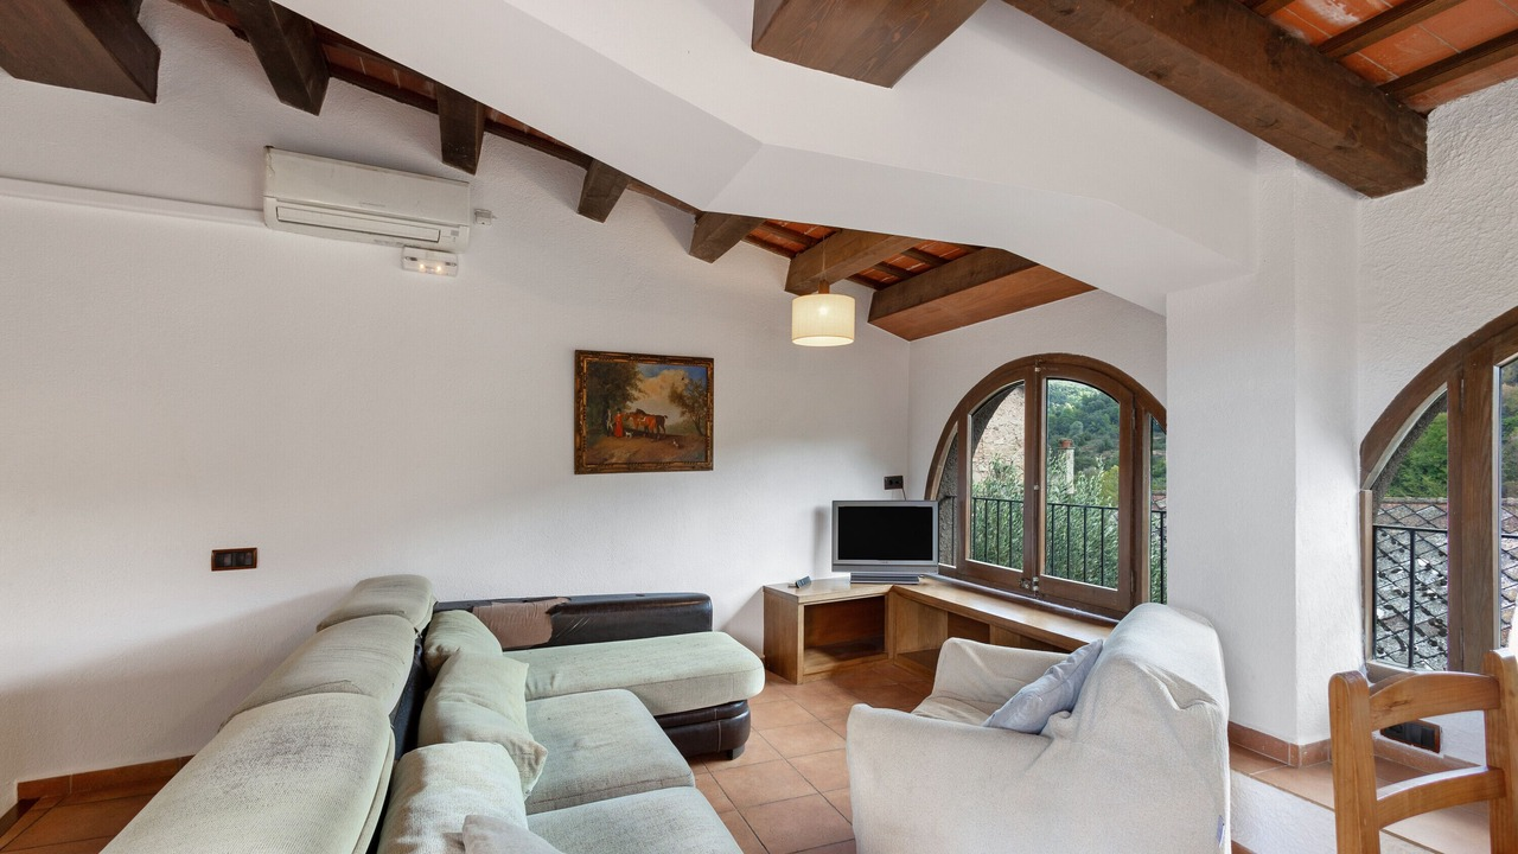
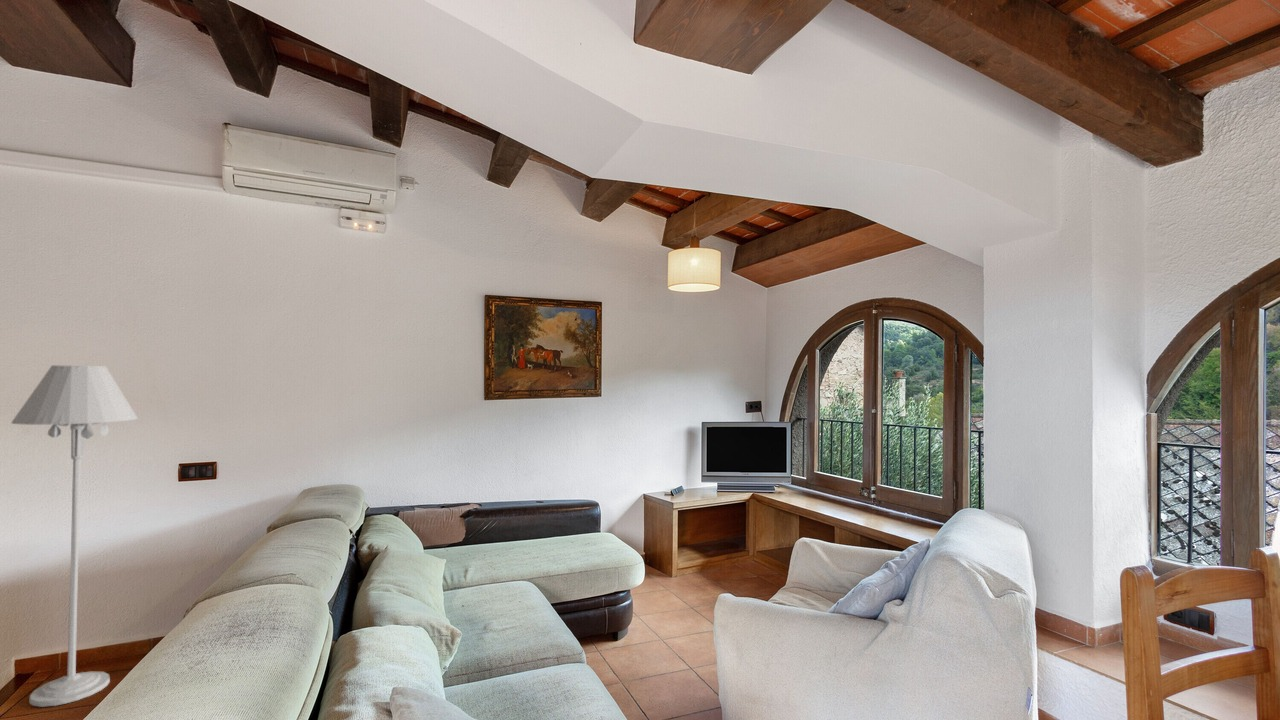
+ floor lamp [10,364,139,708]
